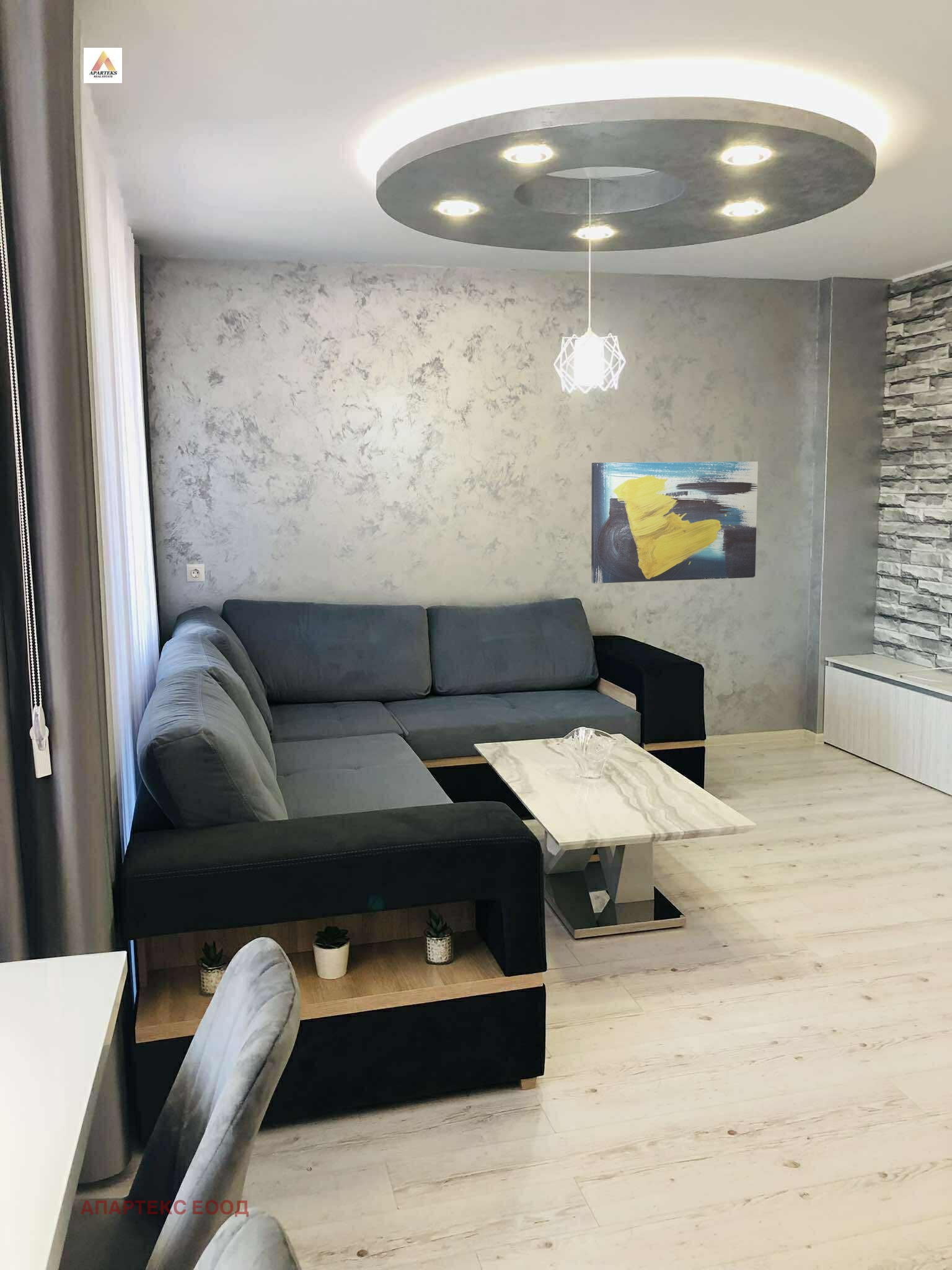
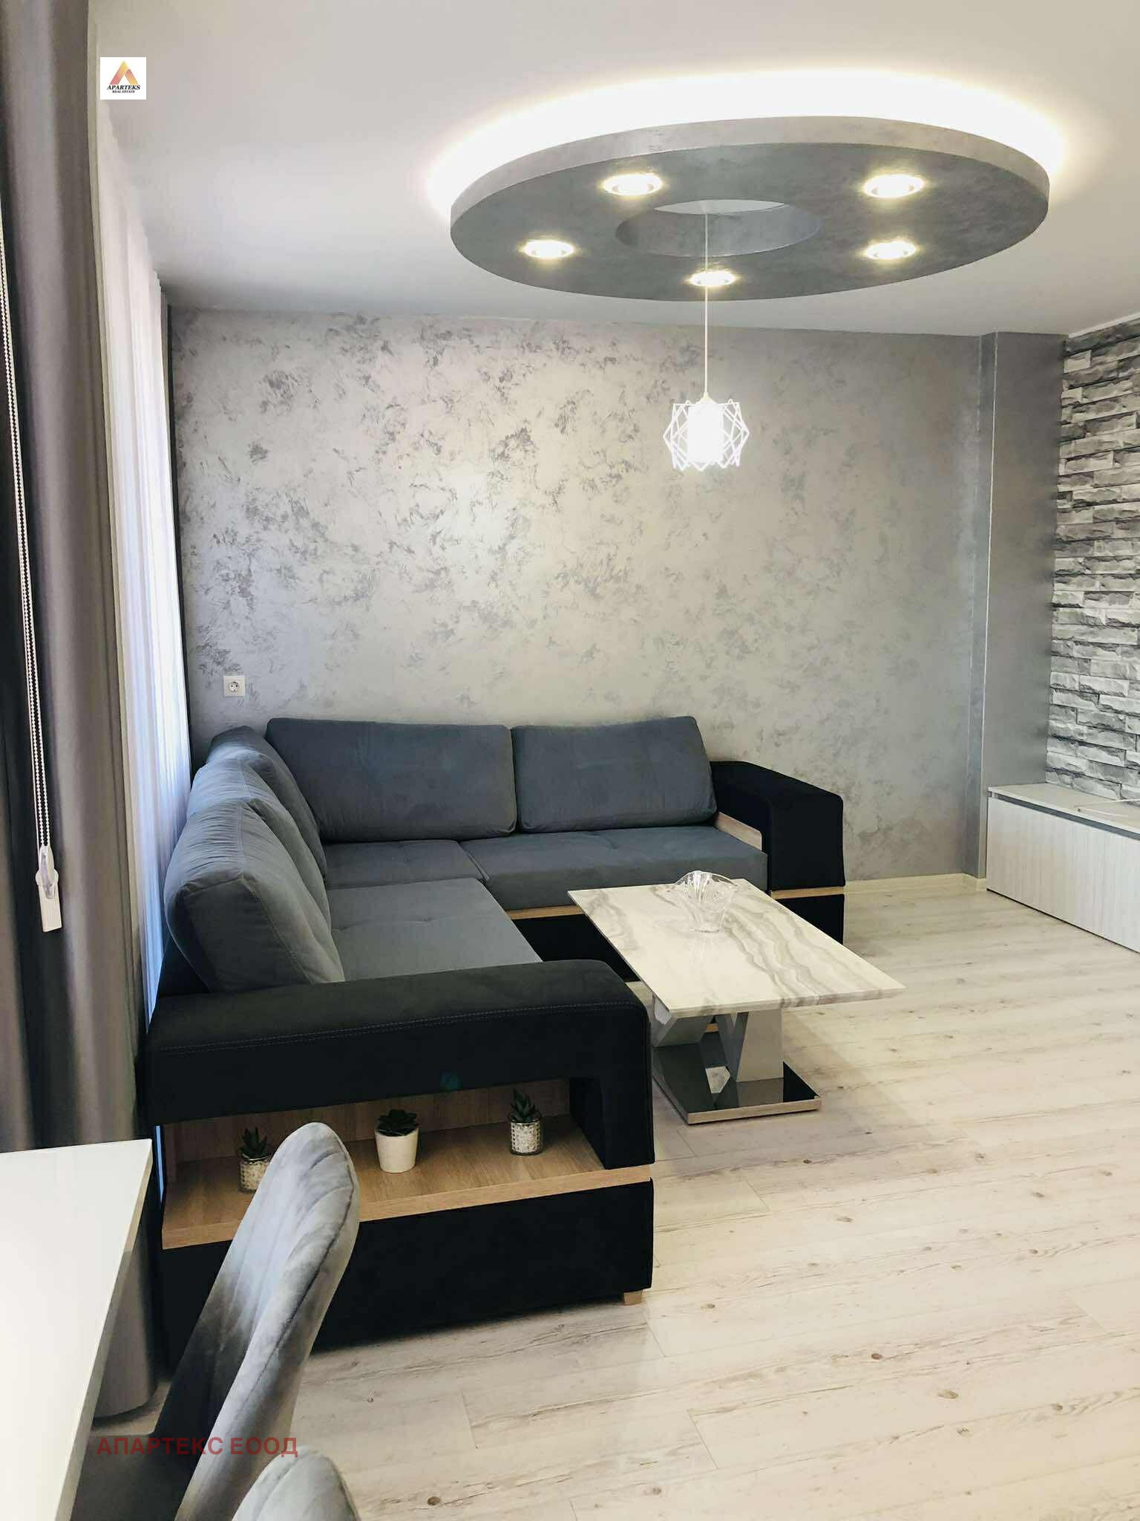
- wall art [591,461,759,584]
